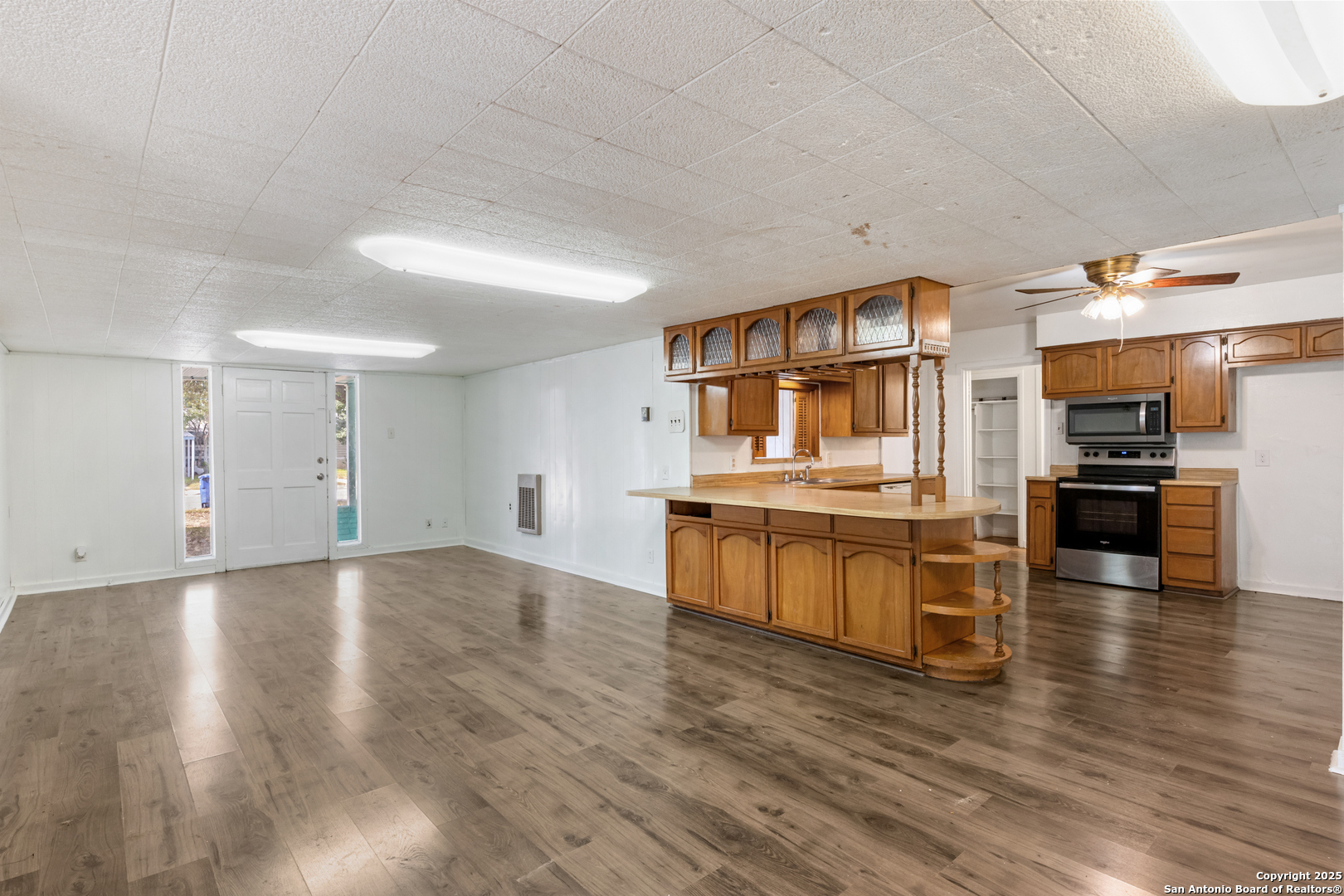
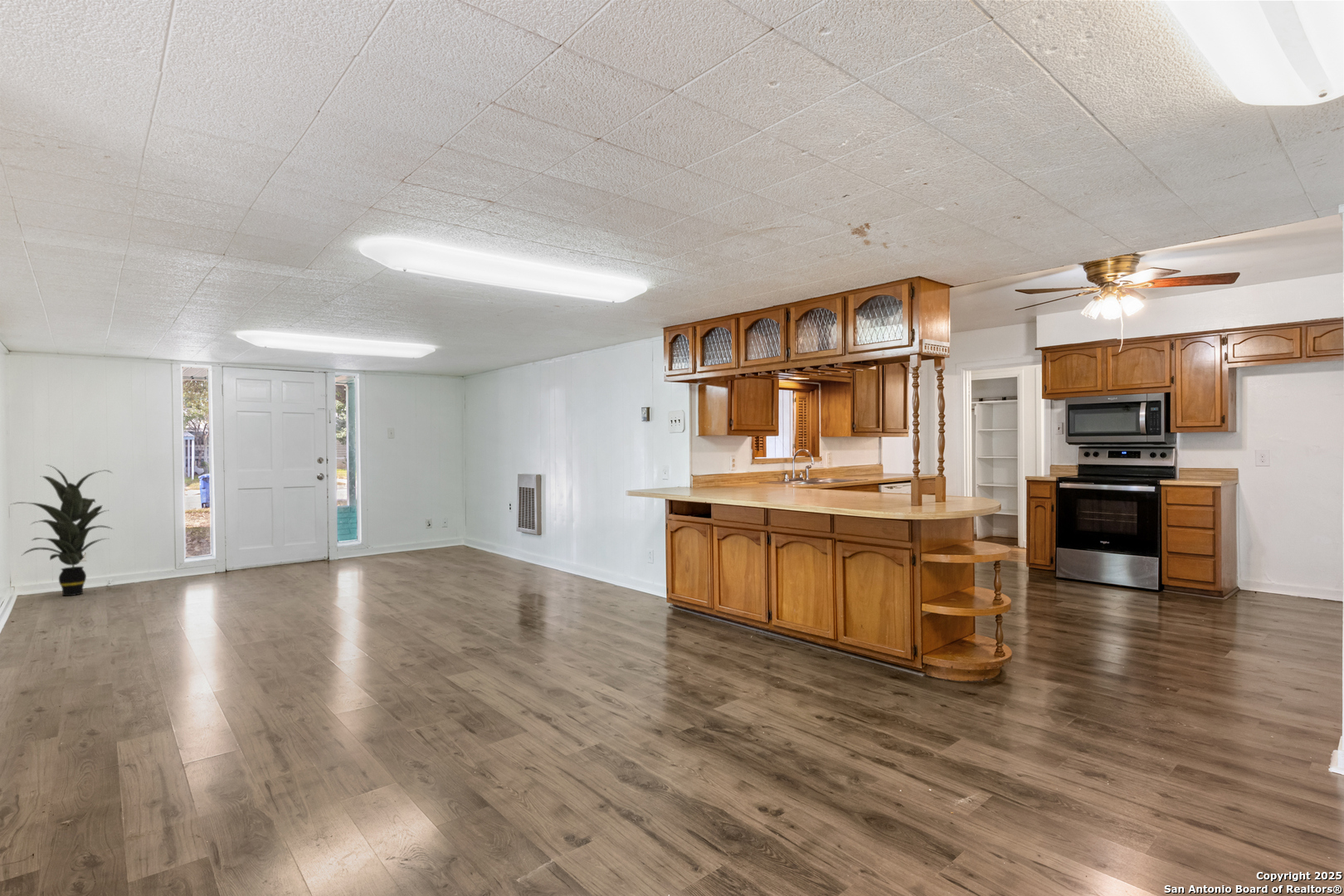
+ indoor plant [11,464,114,597]
